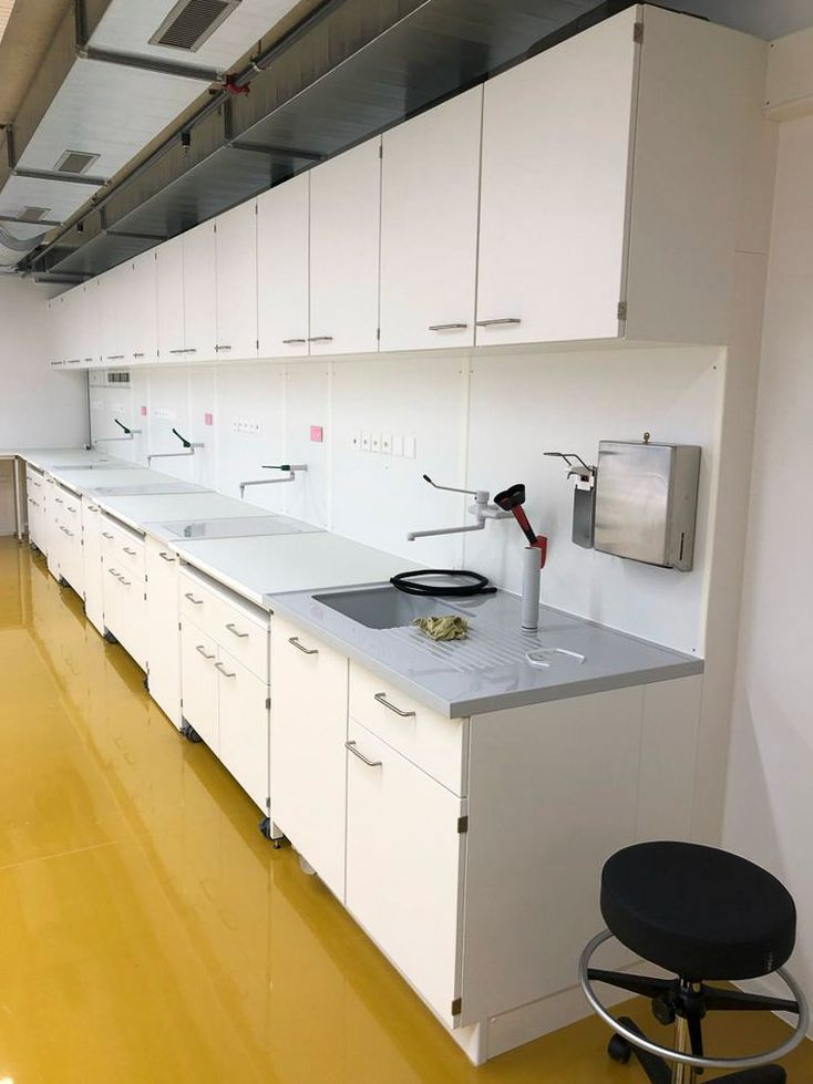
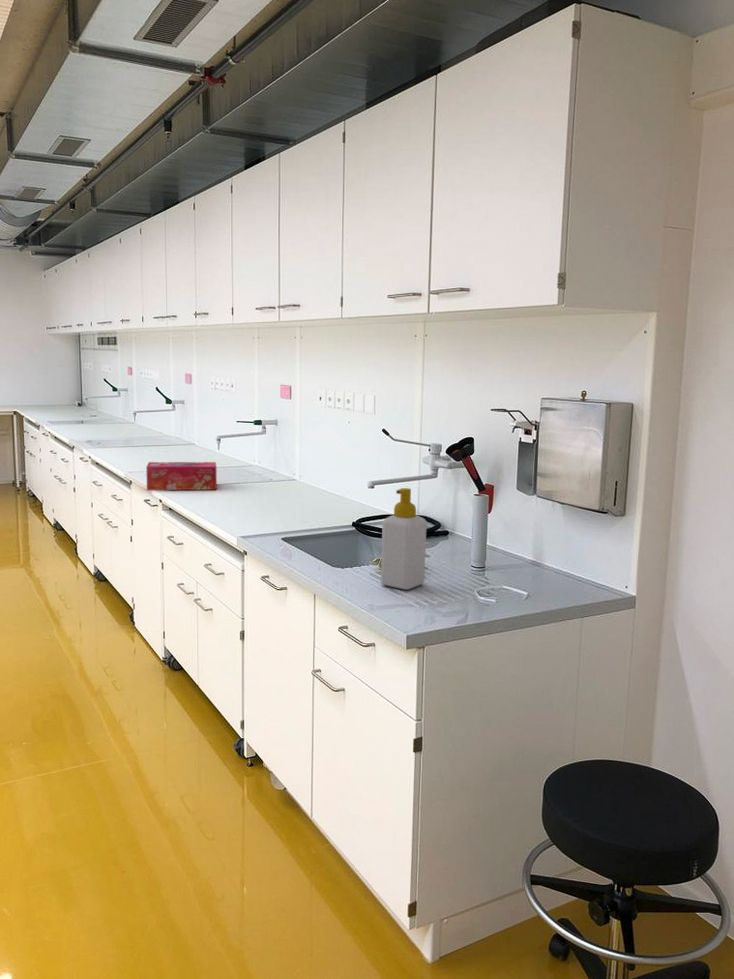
+ soap bottle [380,487,428,591]
+ tissue box [145,461,218,491]
